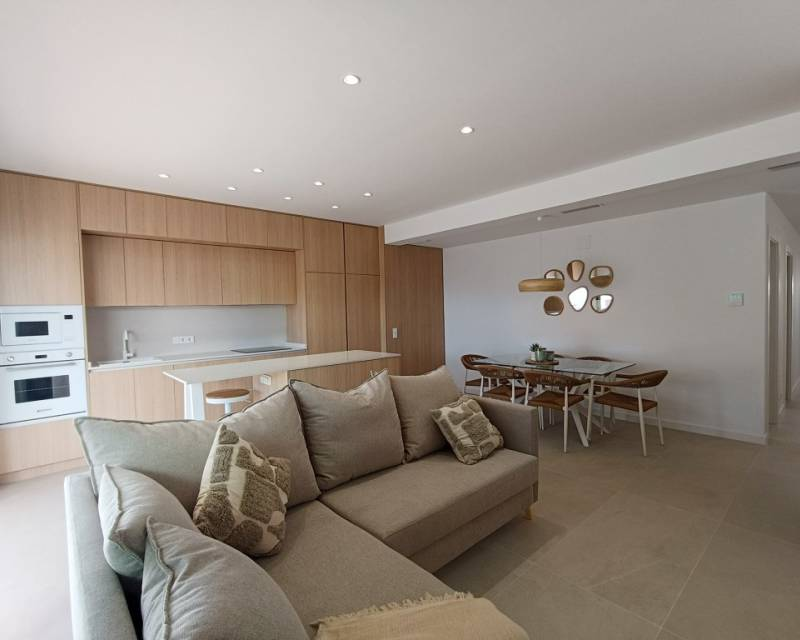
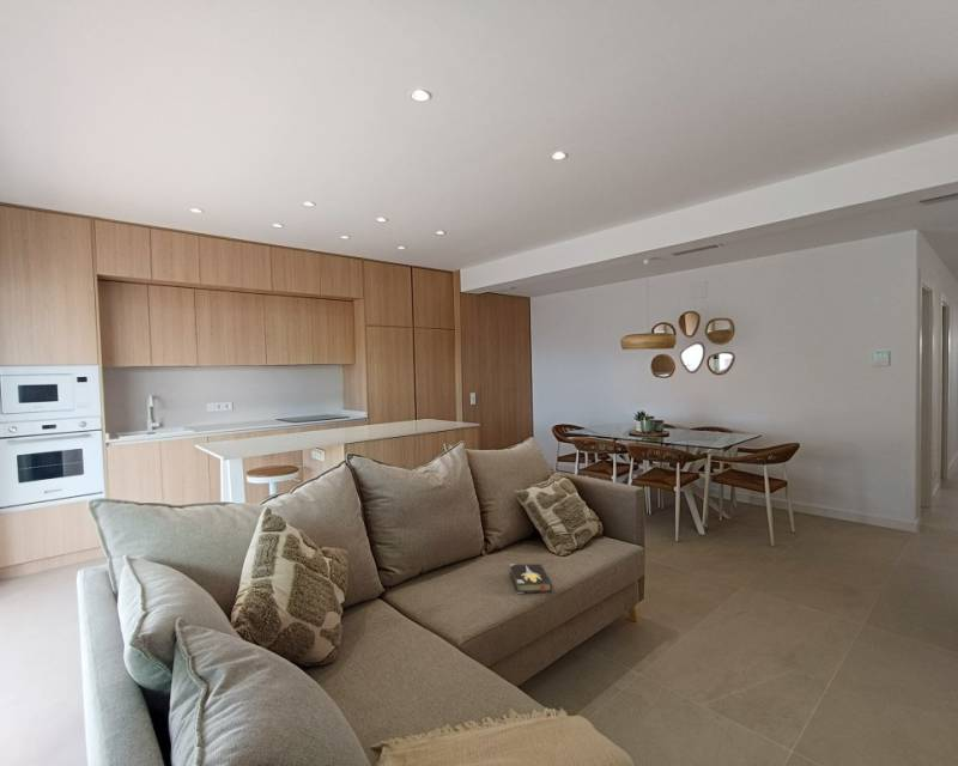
+ hardback book [508,563,553,595]
